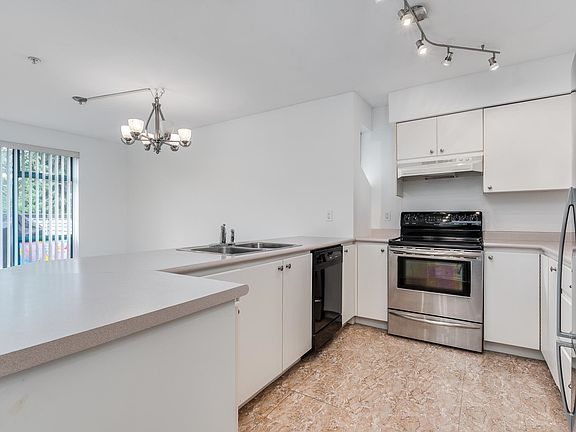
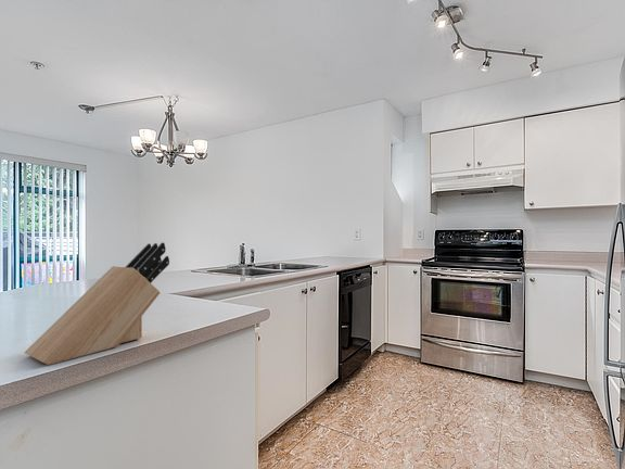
+ knife block [24,242,170,366]
